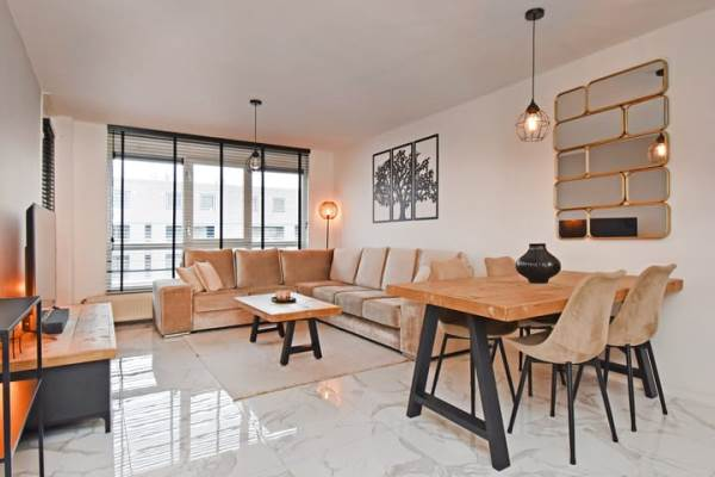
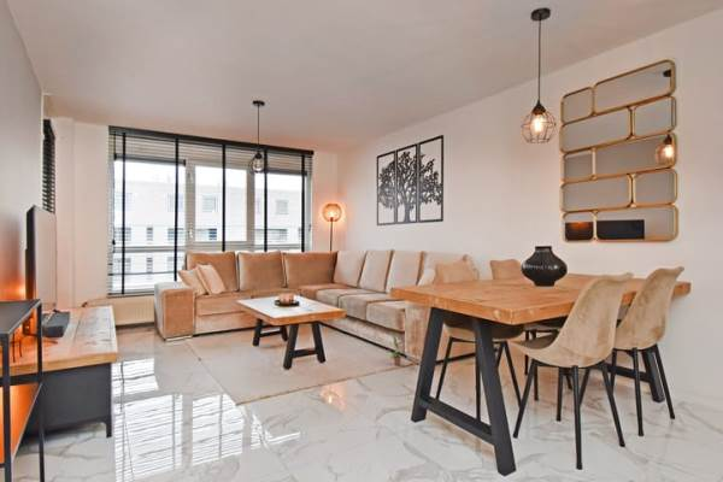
+ potted plant [384,334,410,366]
